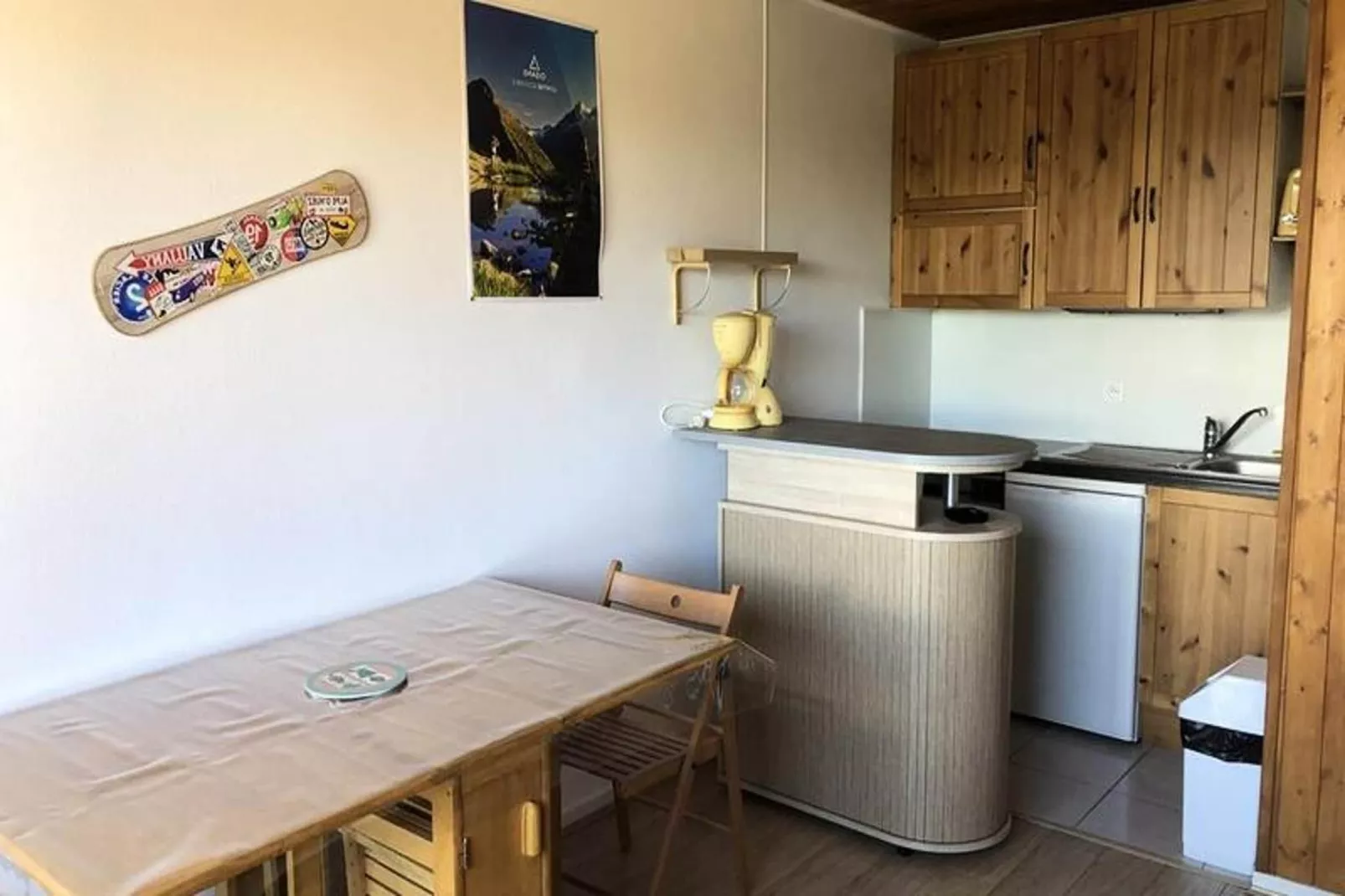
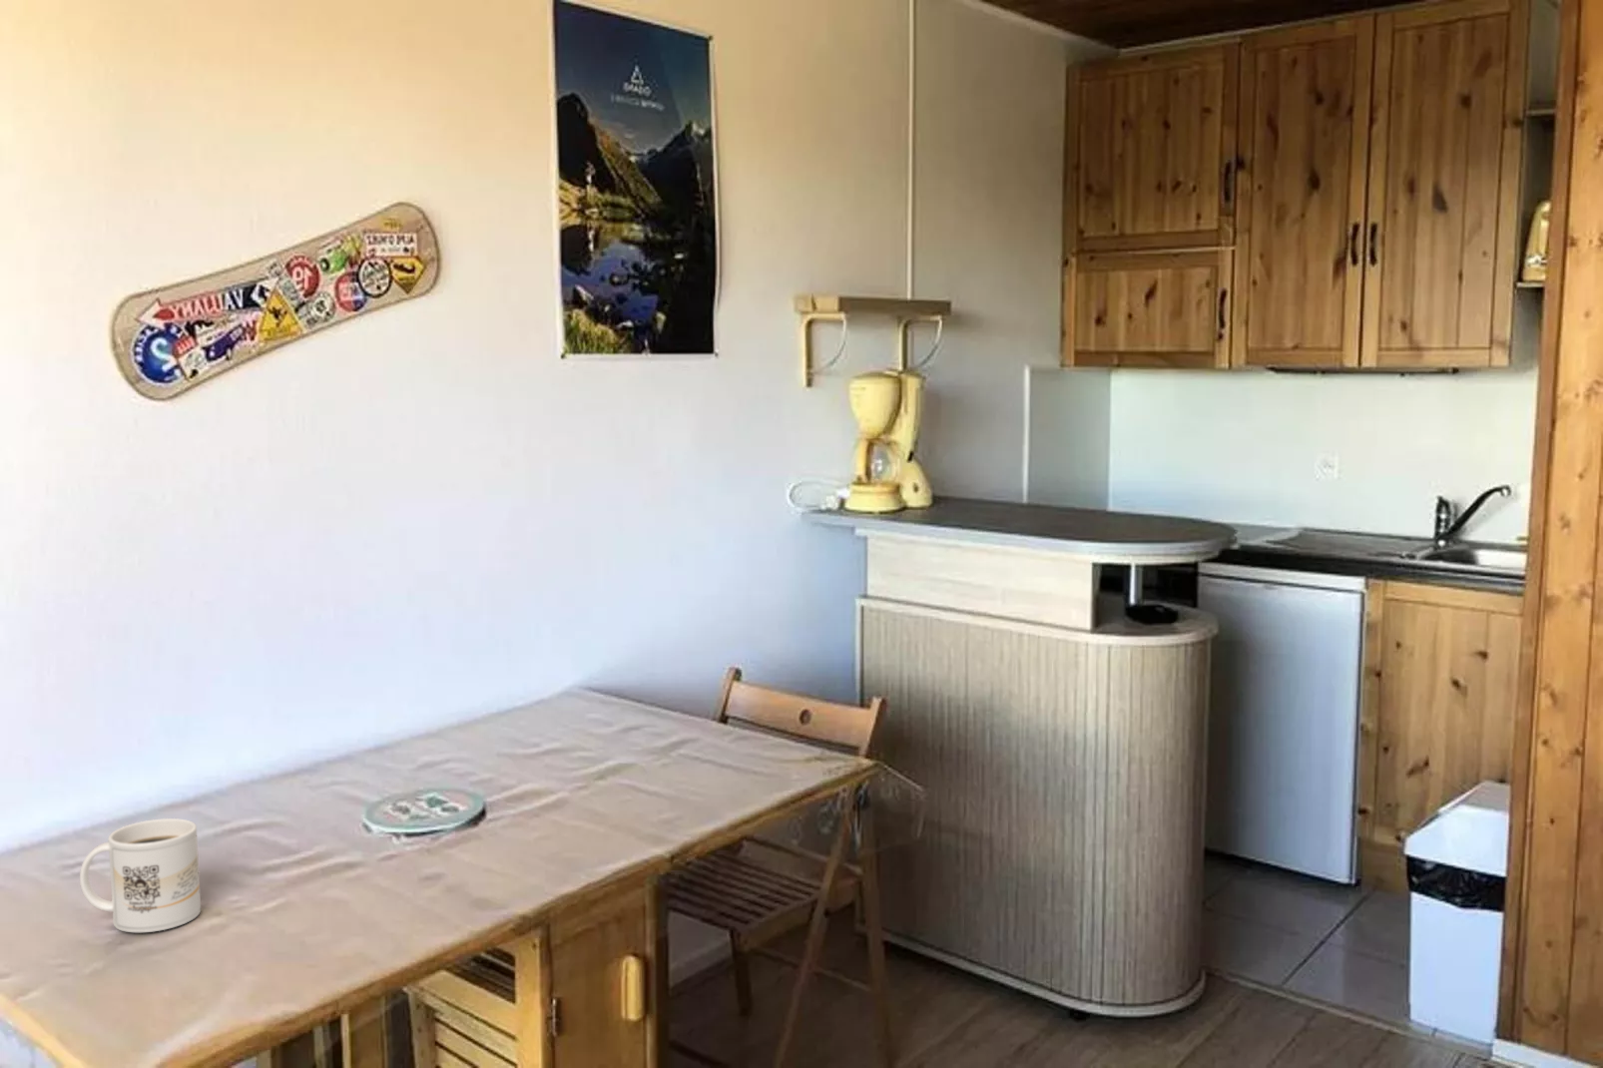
+ mug [79,818,201,933]
